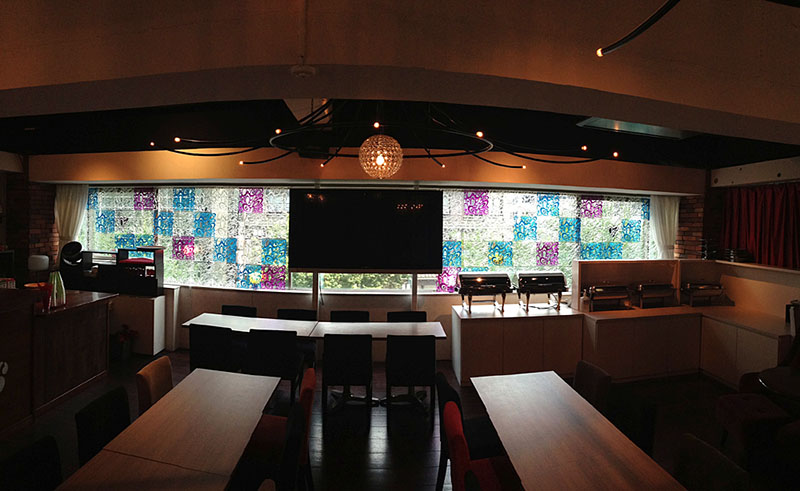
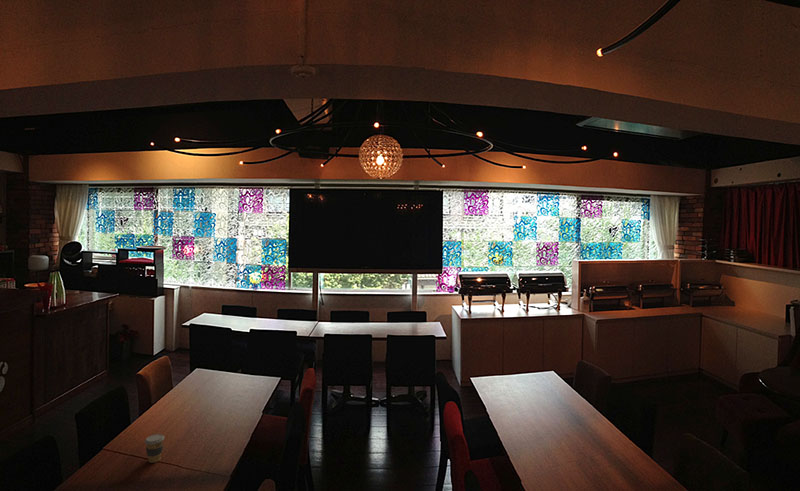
+ coffee cup [144,433,165,464]
